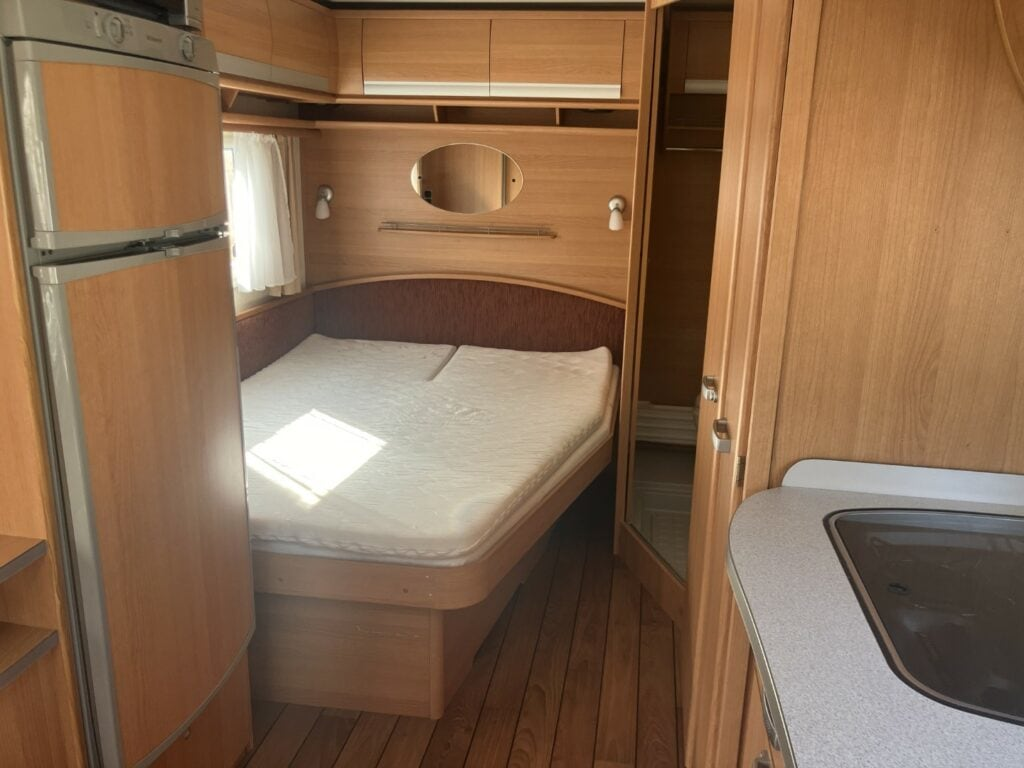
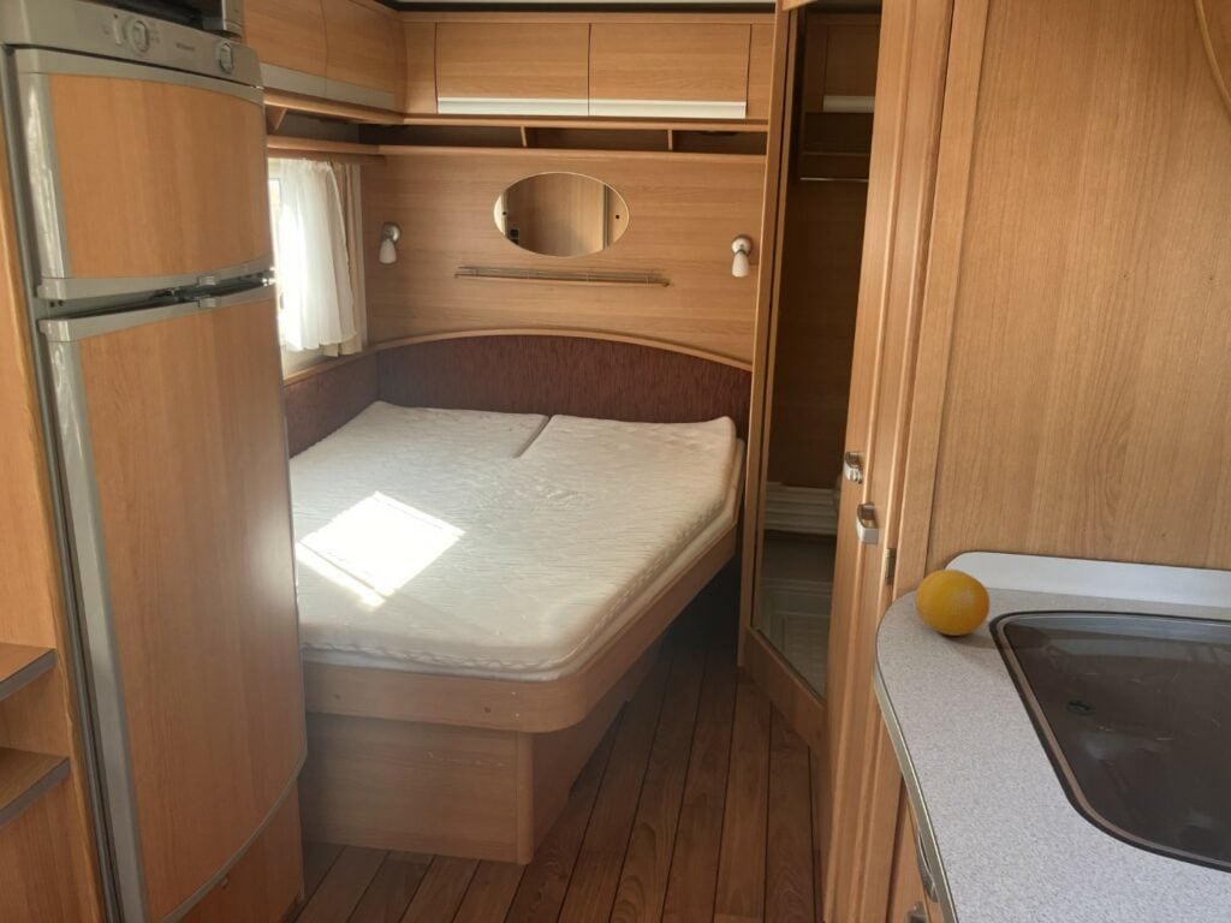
+ fruit [915,568,991,637]
